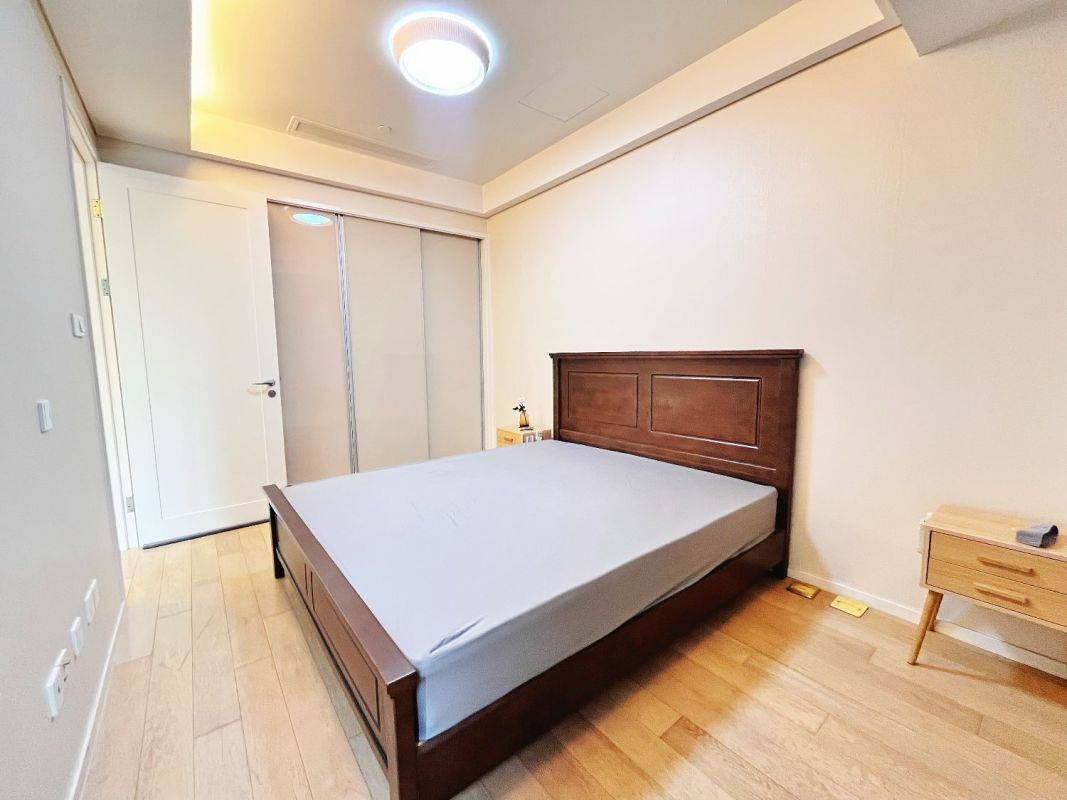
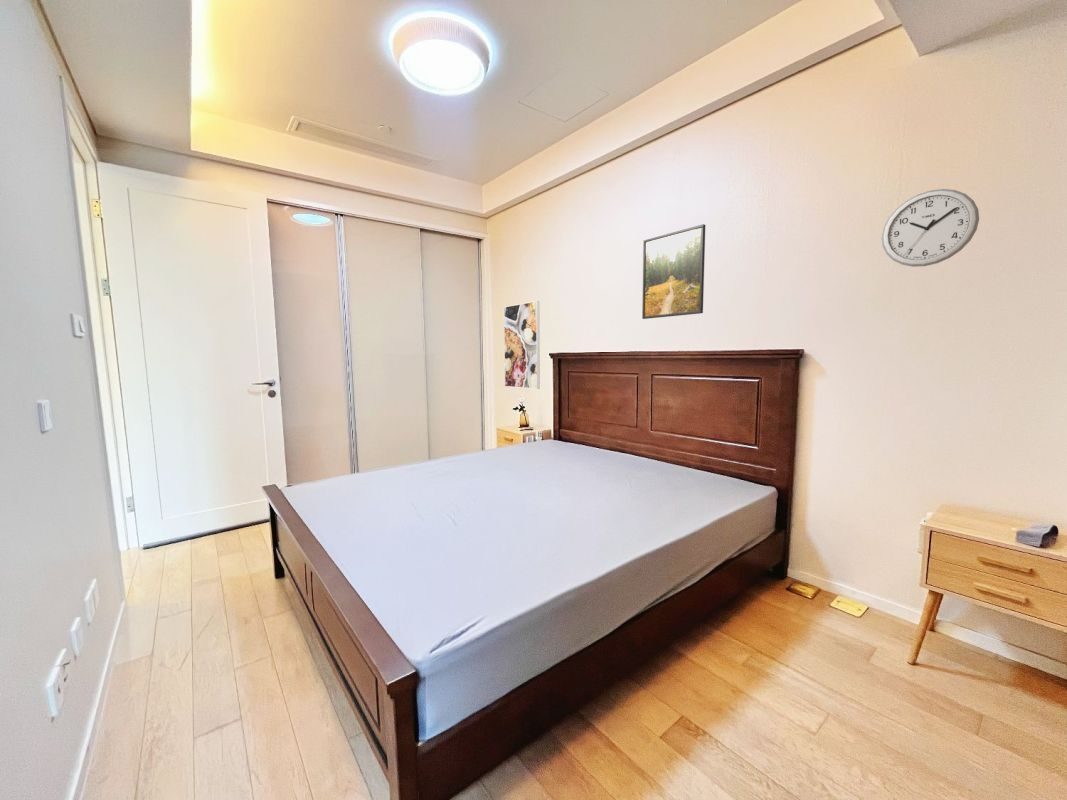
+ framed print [503,300,541,390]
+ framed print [641,223,706,320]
+ wall clock [881,188,980,268]
